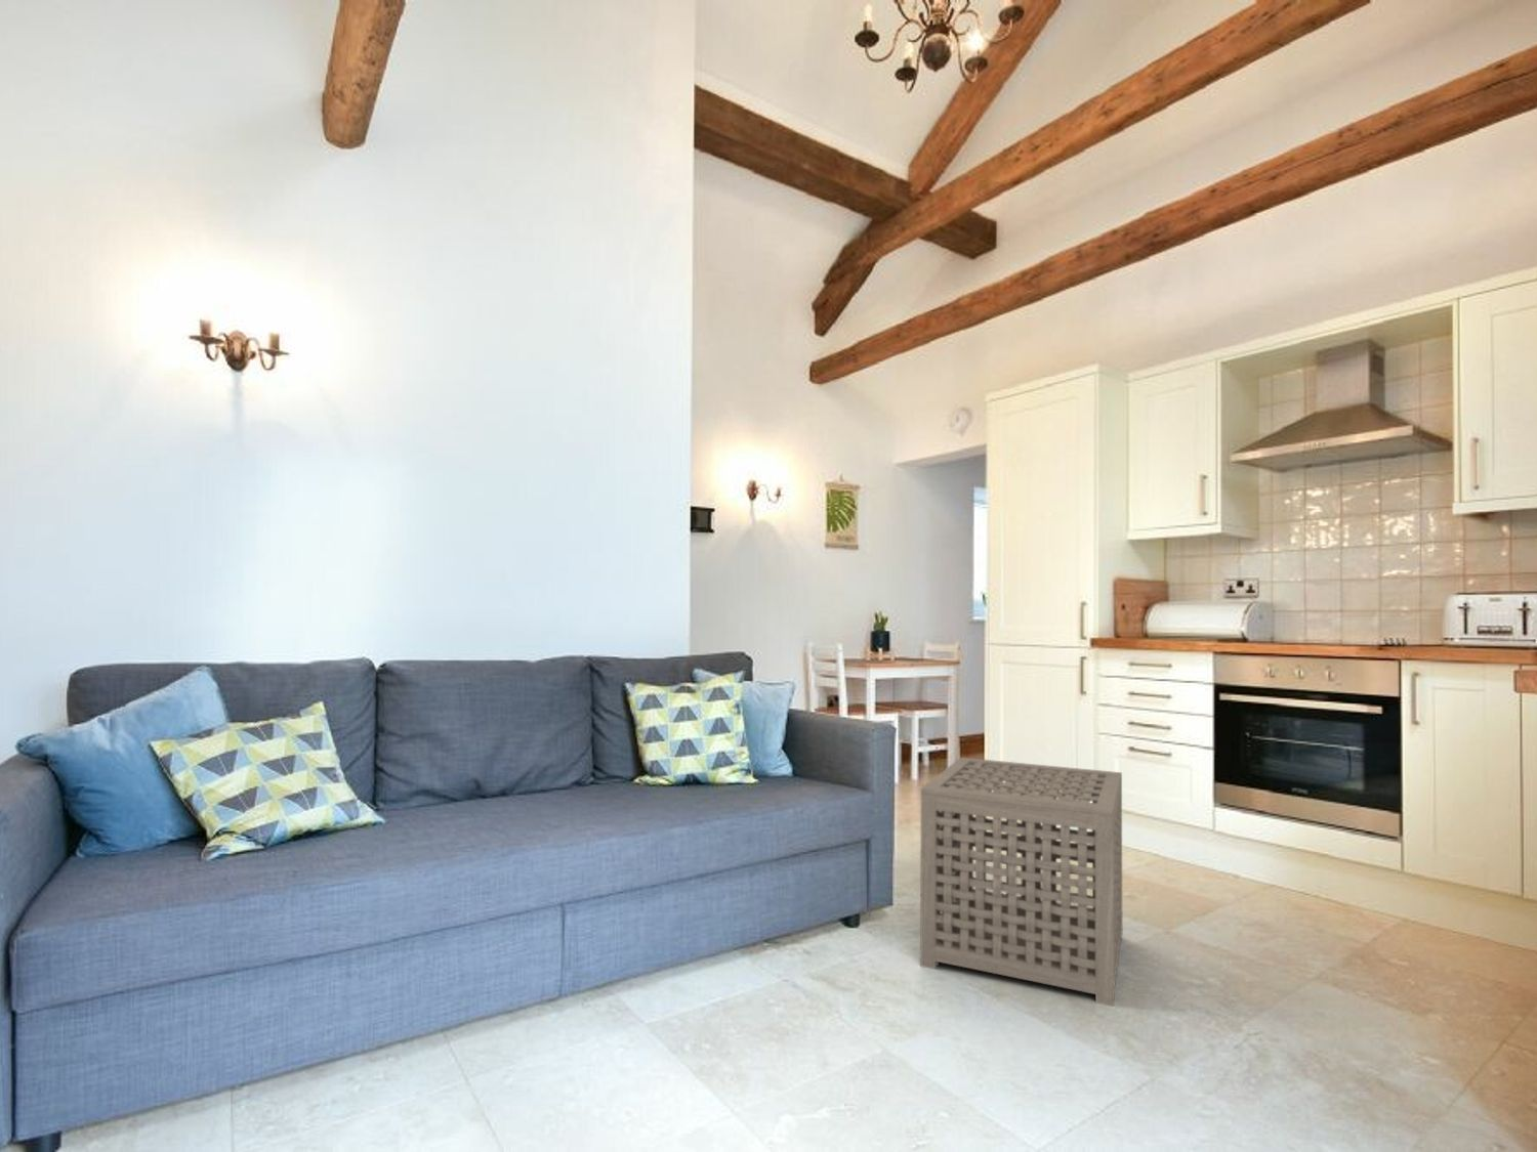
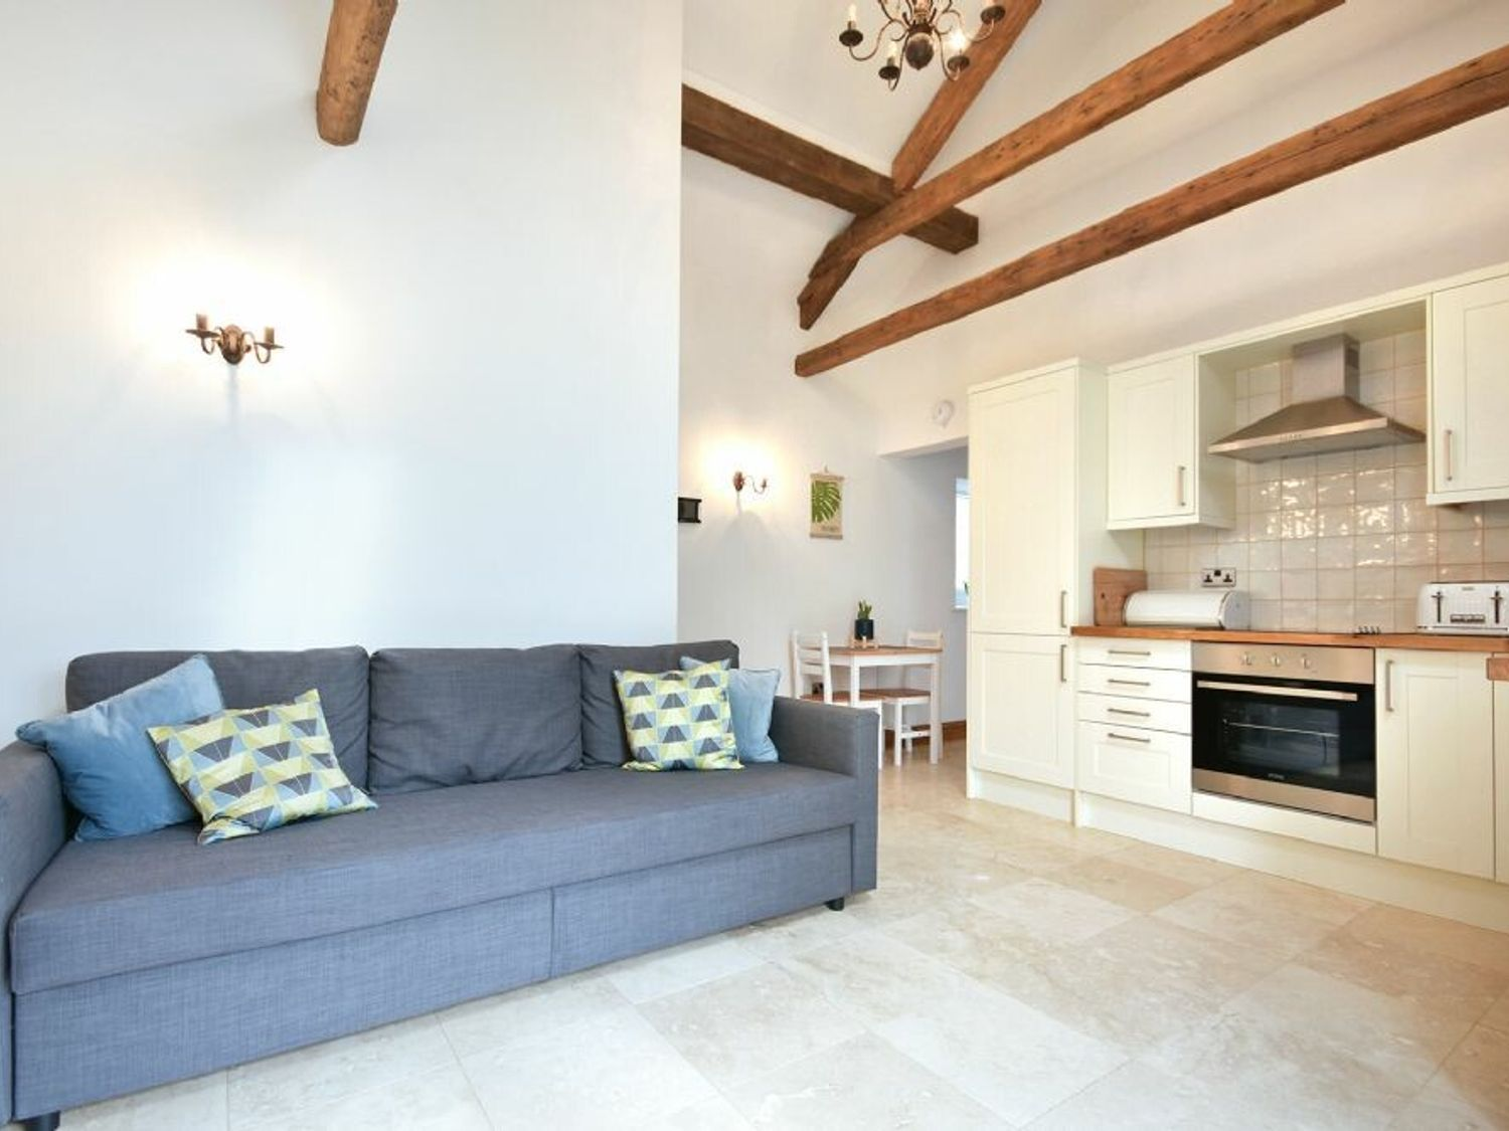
- side table [919,756,1123,1008]
